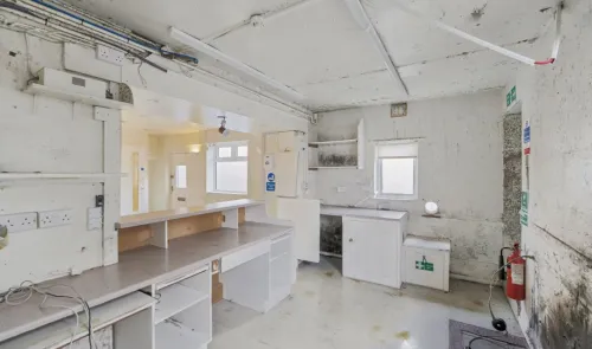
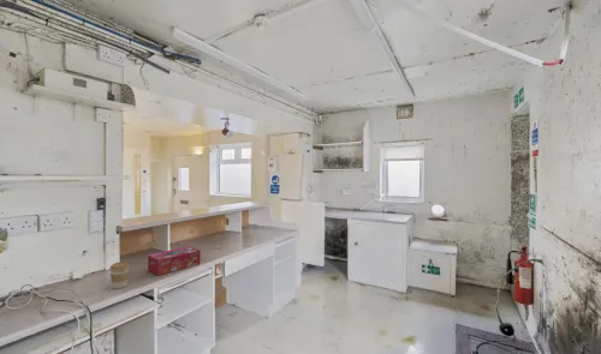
+ tissue box [147,245,202,276]
+ coffee cup [108,260,131,290]
